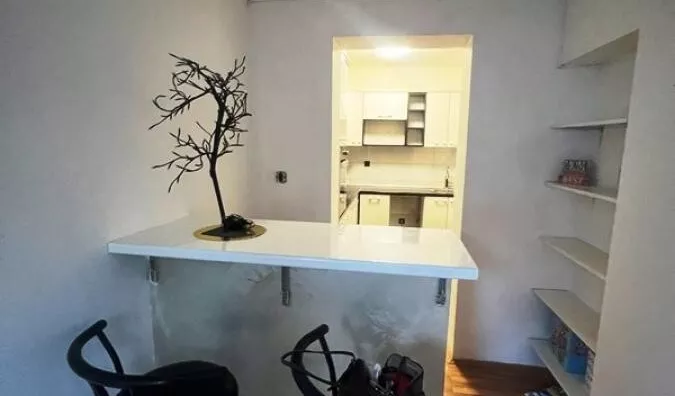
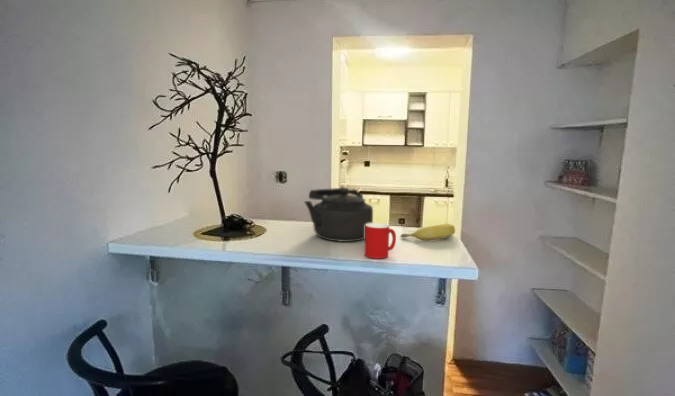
+ cup [363,222,397,259]
+ banana [399,223,456,241]
+ kettle [303,187,374,243]
